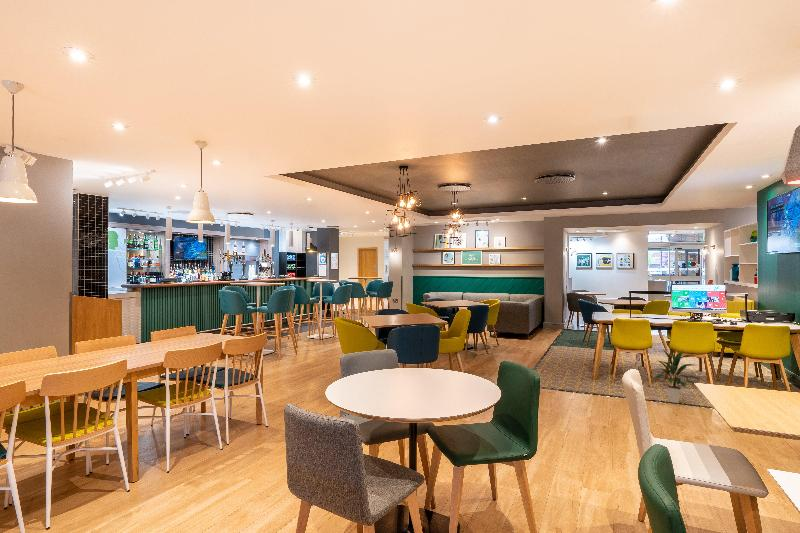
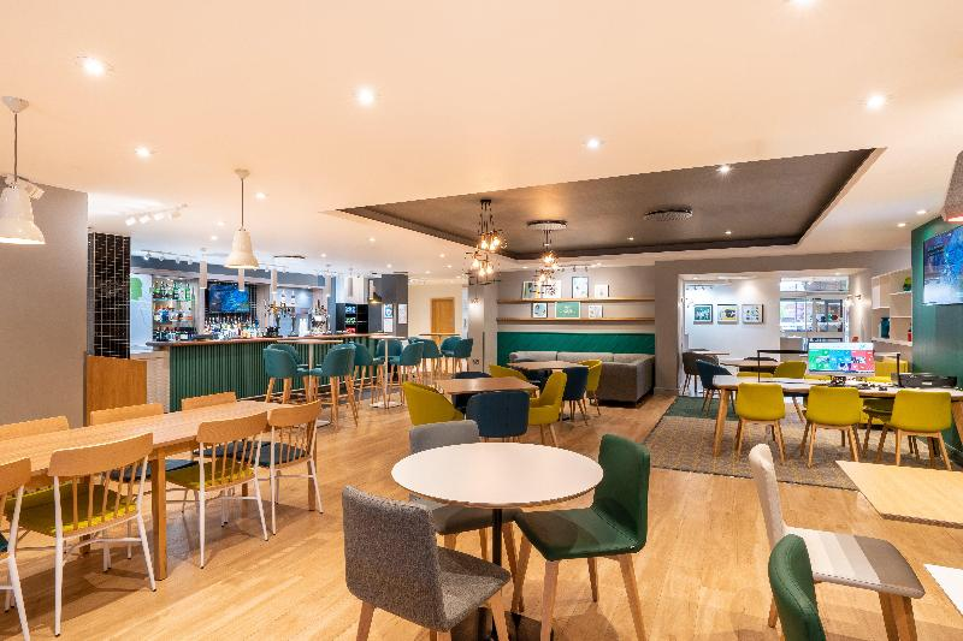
- indoor plant [652,347,701,404]
